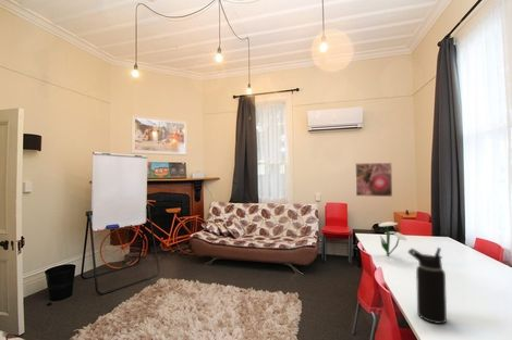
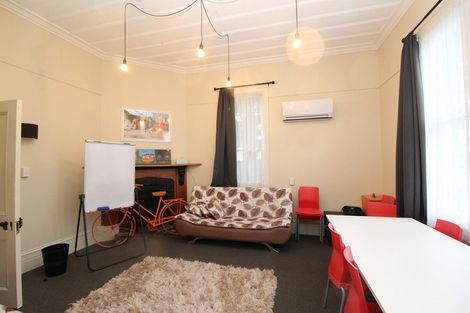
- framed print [354,162,393,198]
- flower [378,221,407,256]
- water bottle [407,247,448,325]
